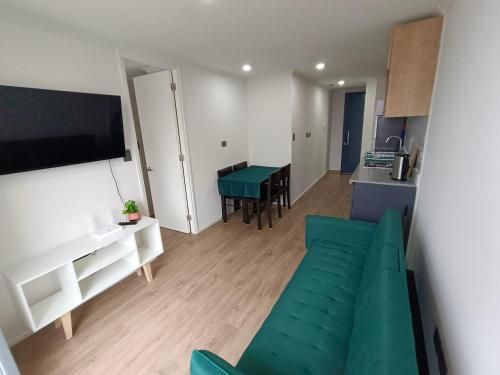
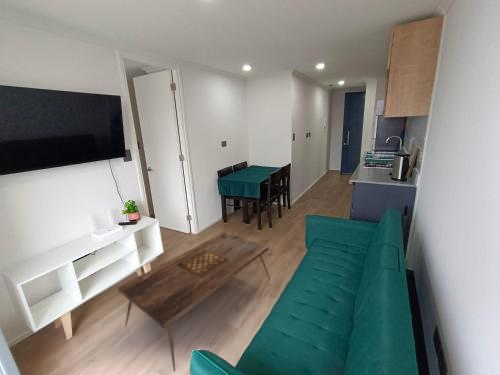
+ coffee table [117,232,271,373]
